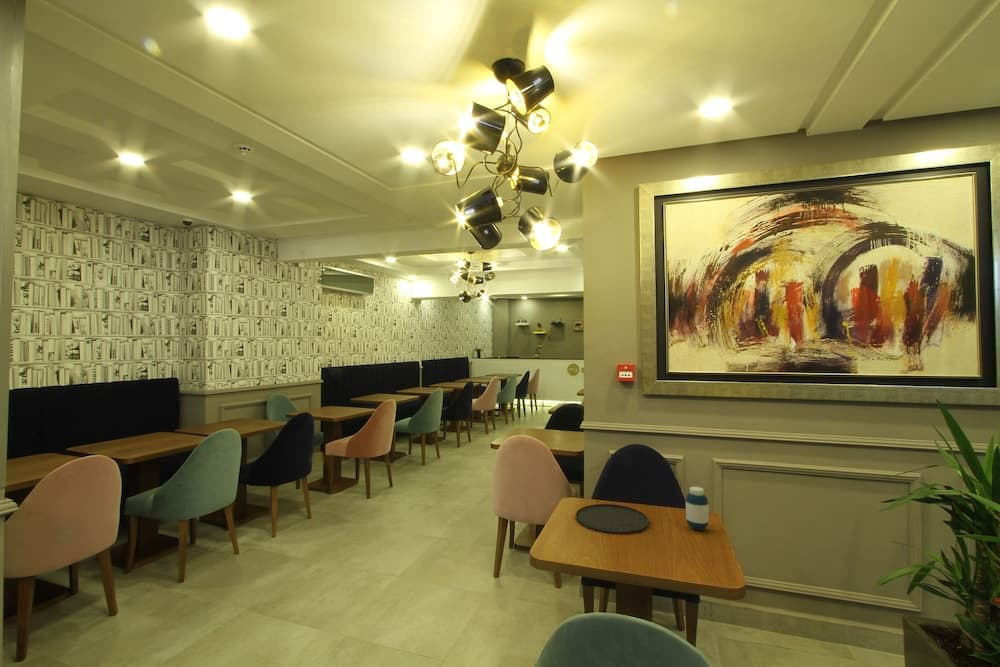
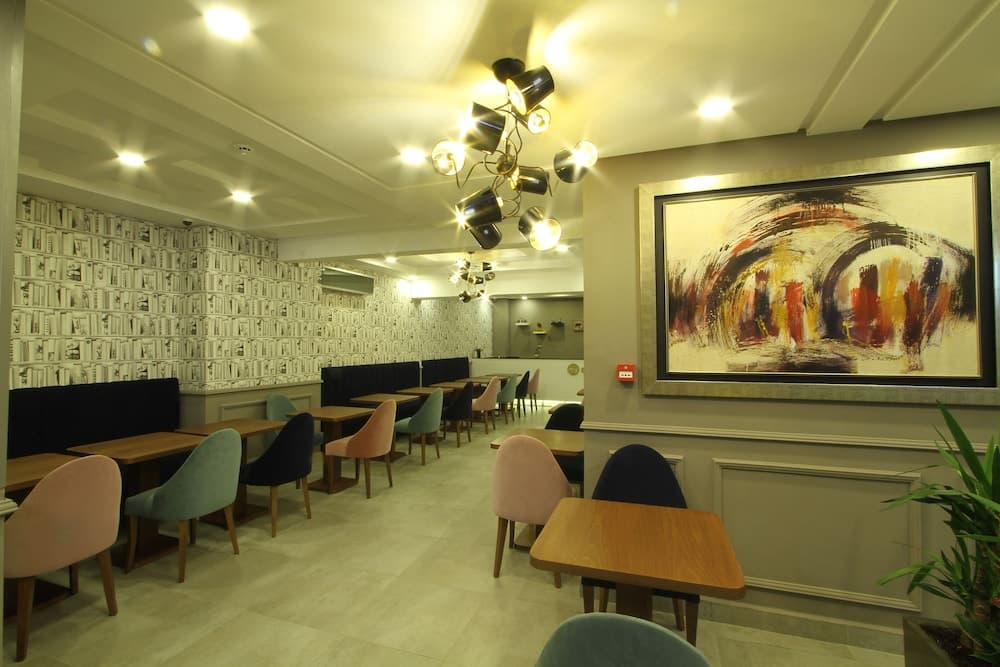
- plate [575,503,650,535]
- medicine bottle [685,486,710,531]
